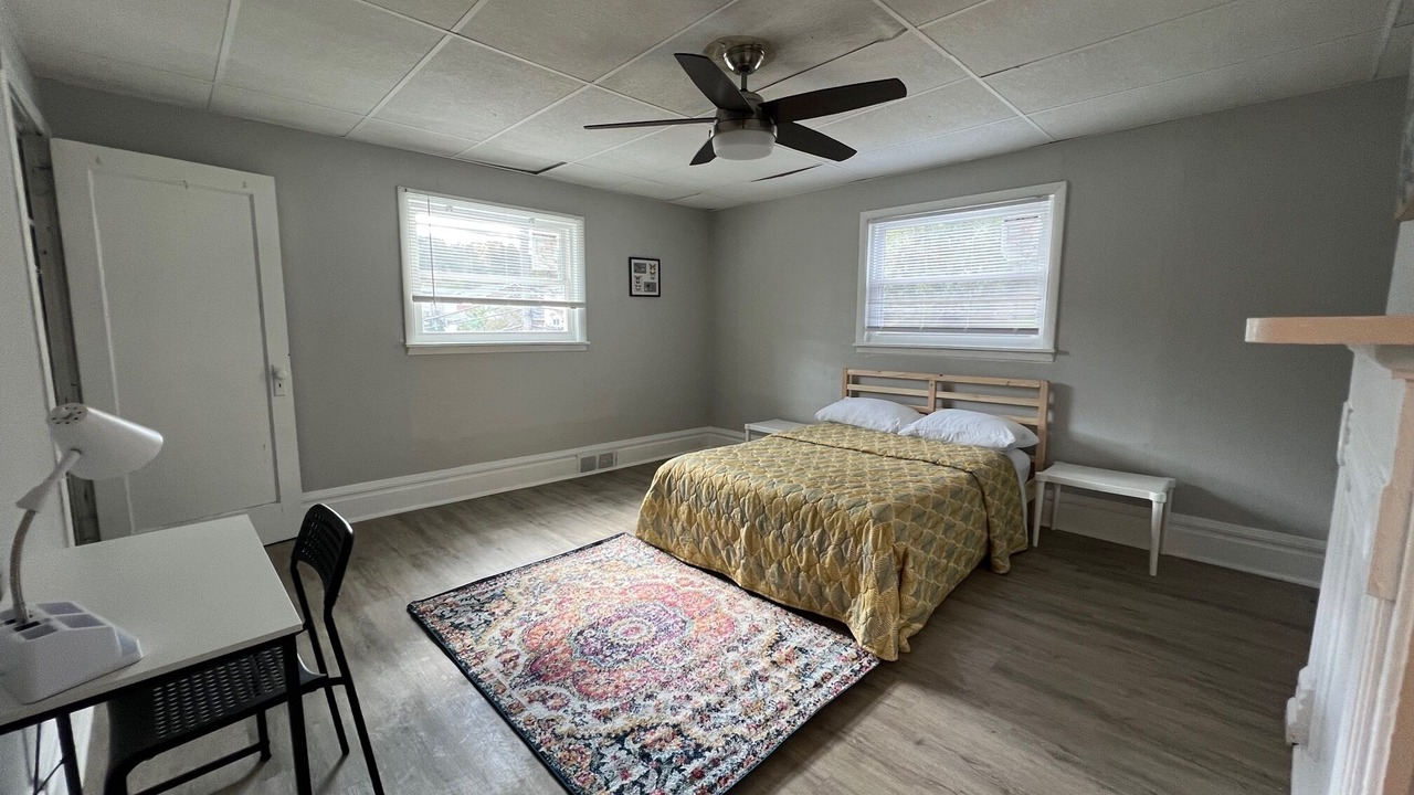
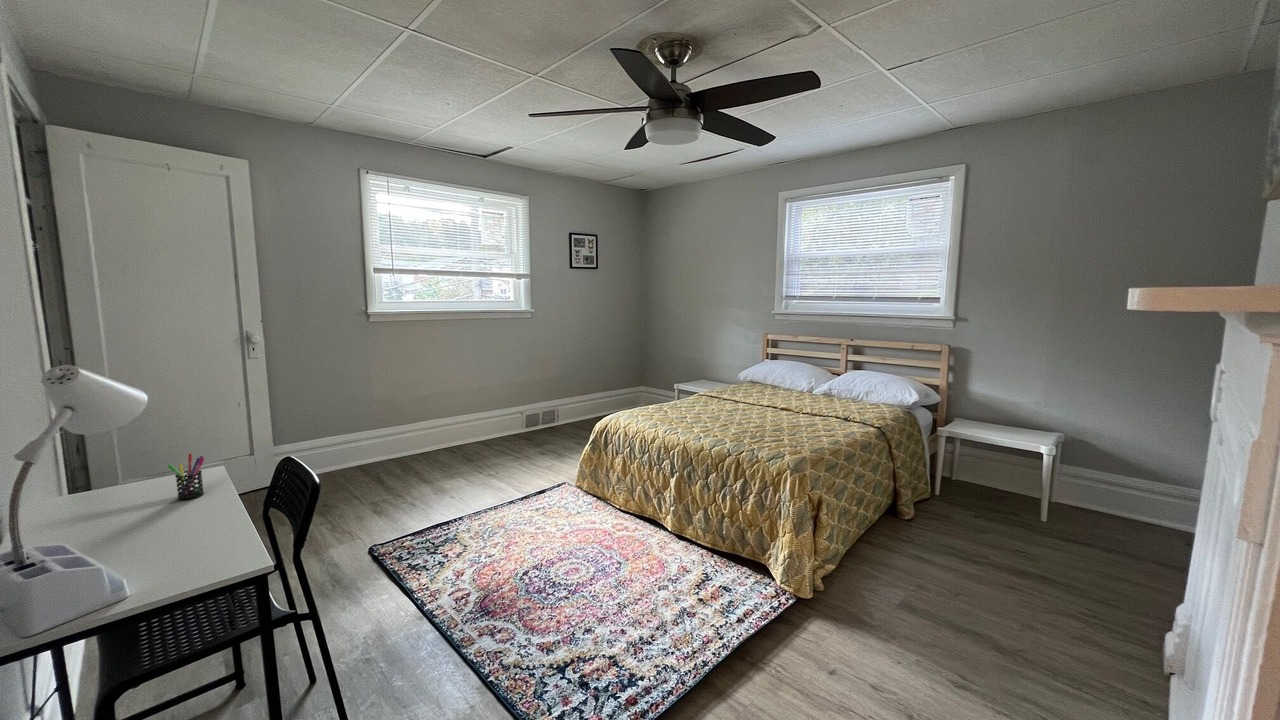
+ pen holder [167,453,206,501]
